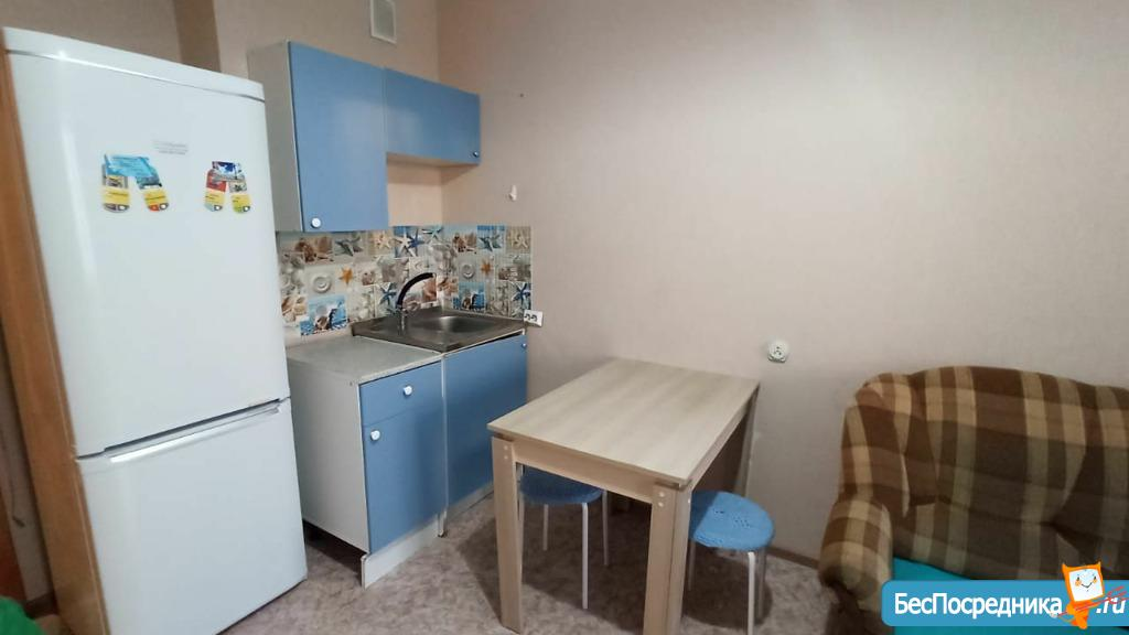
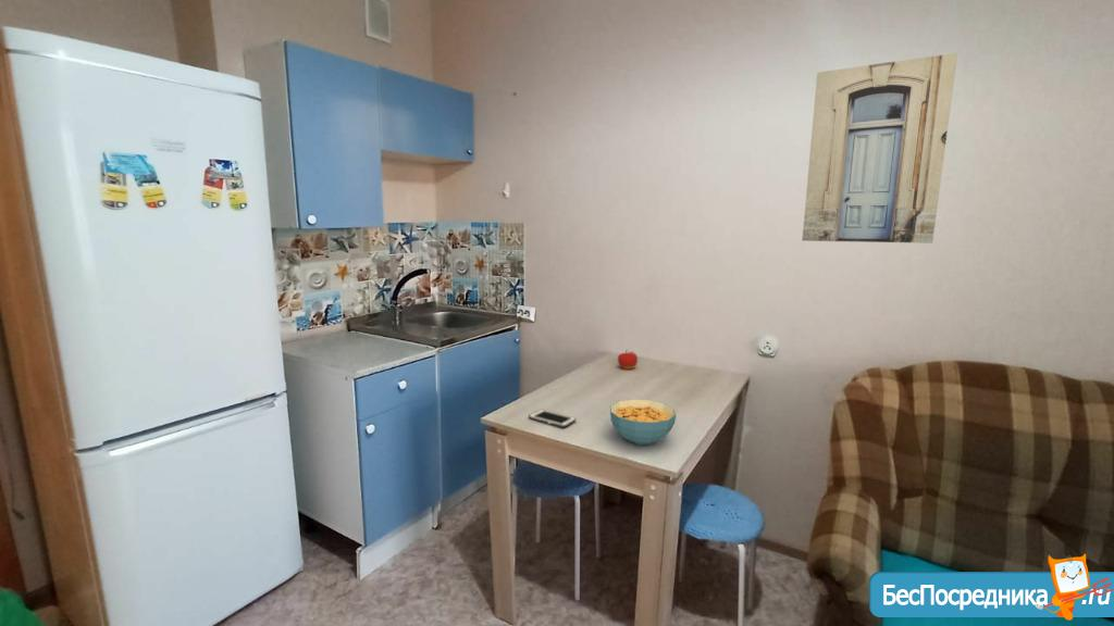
+ cell phone [528,409,577,428]
+ fruit [617,349,639,371]
+ wall art [802,52,958,245]
+ cereal bowl [609,398,677,446]
